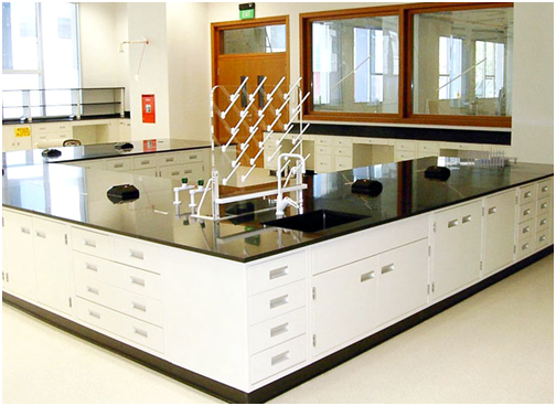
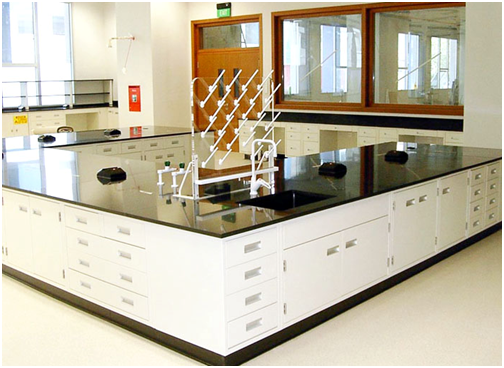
- garden set [445,148,520,168]
